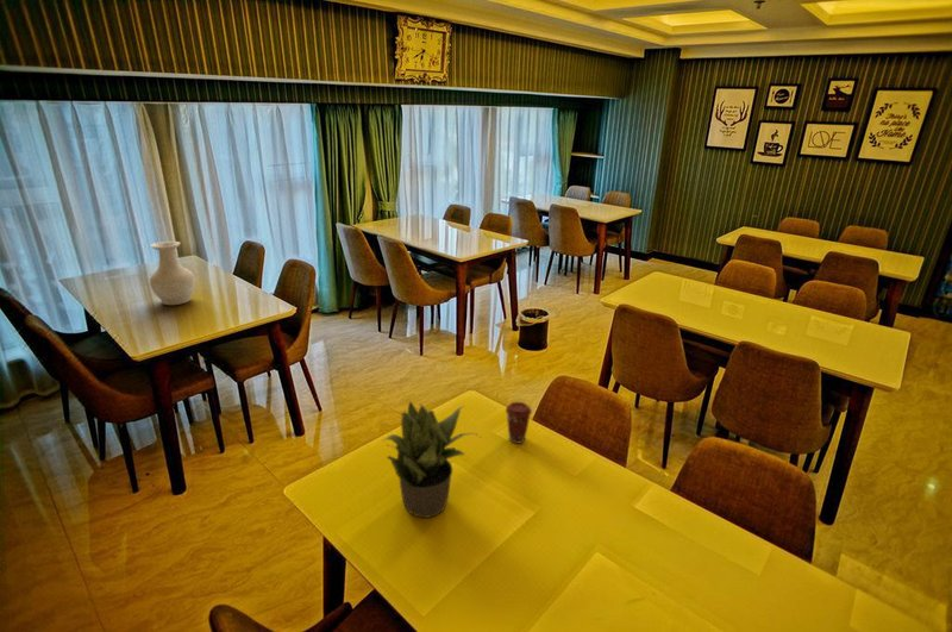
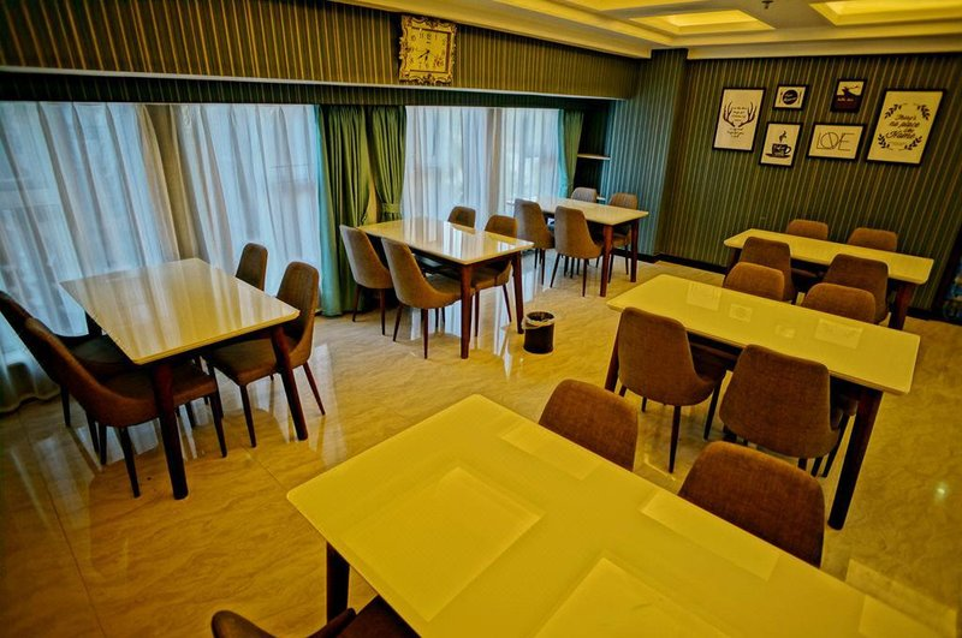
- potted plant [380,399,481,519]
- vase [149,240,196,306]
- coffee cup [505,401,533,444]
